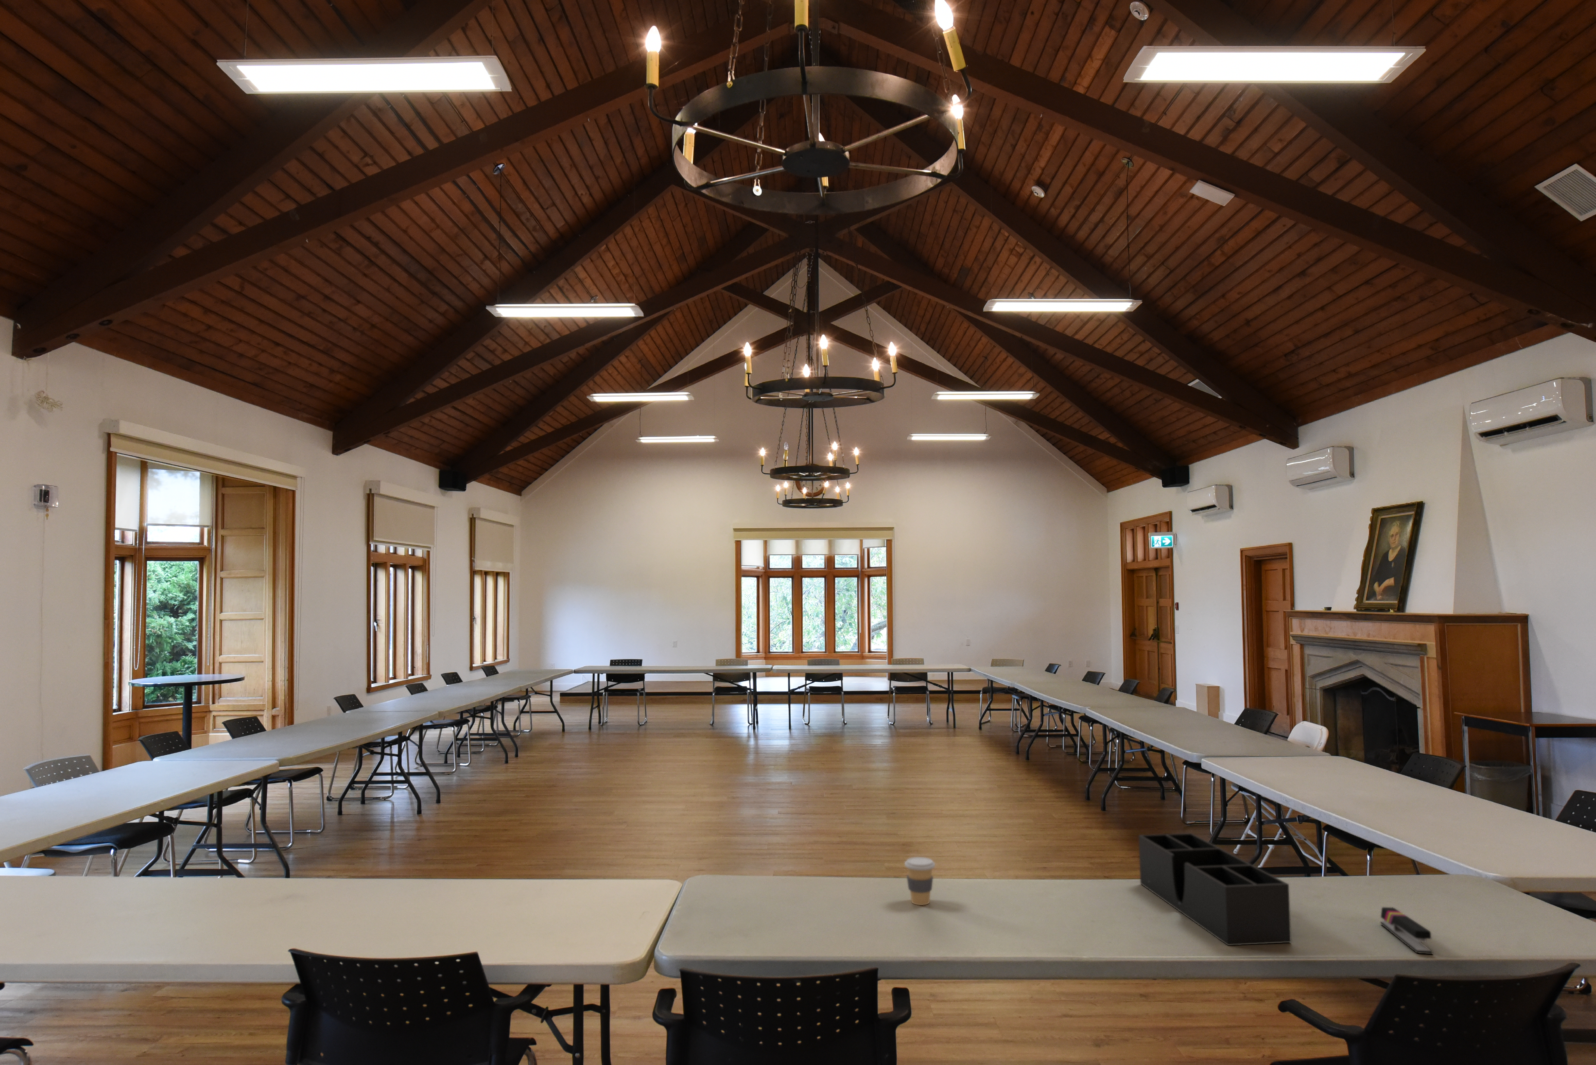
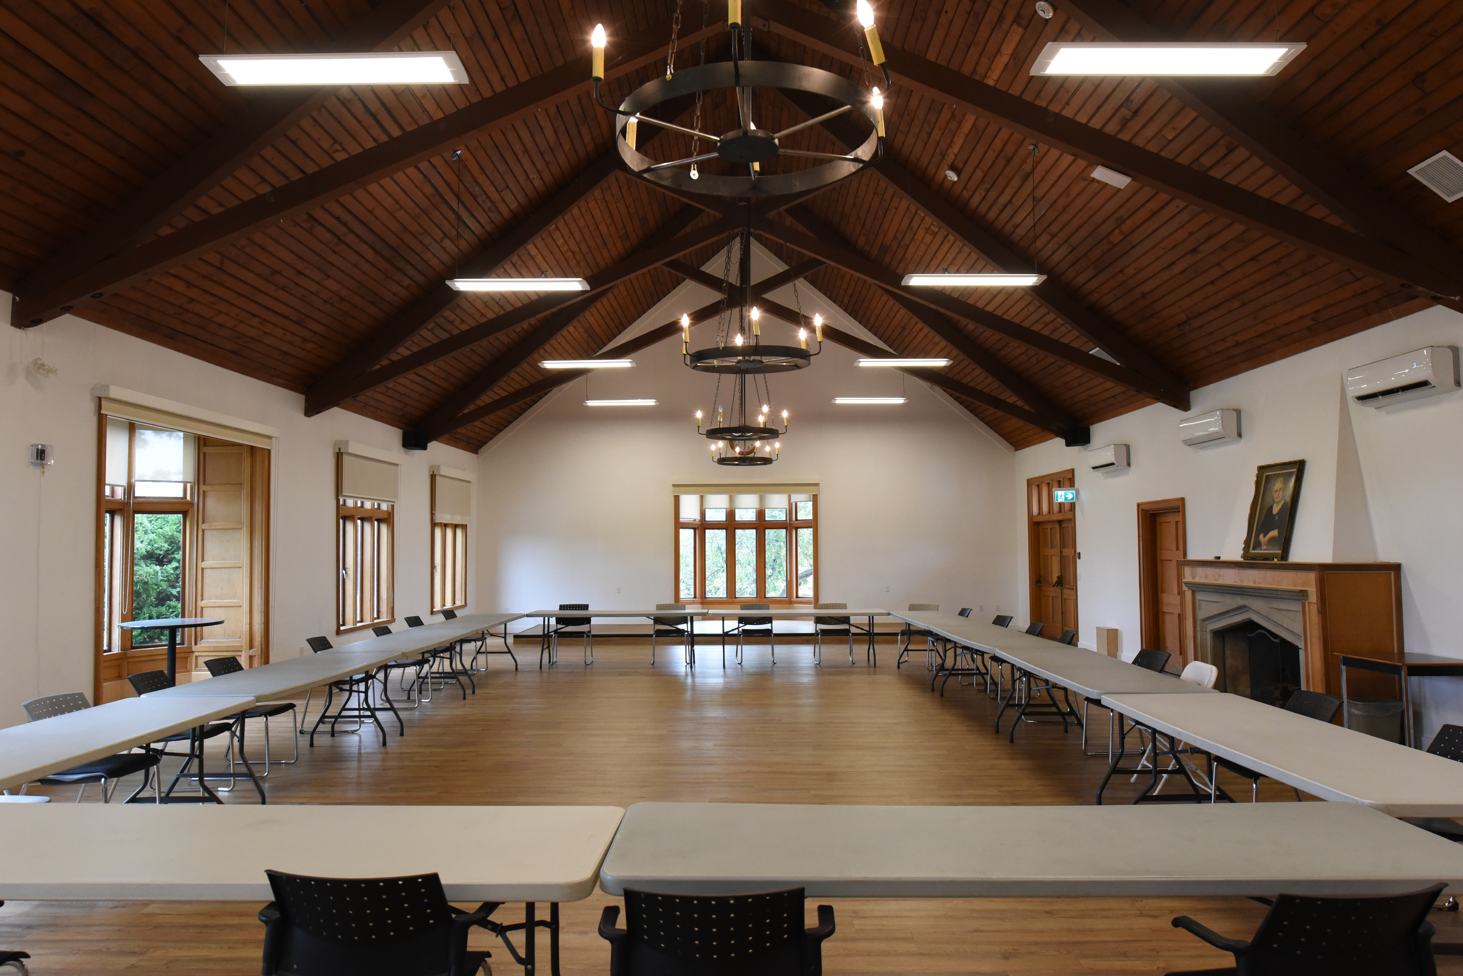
- desk organizer [1138,833,1292,946]
- coffee cup [904,857,935,906]
- stapler [1380,907,1433,954]
